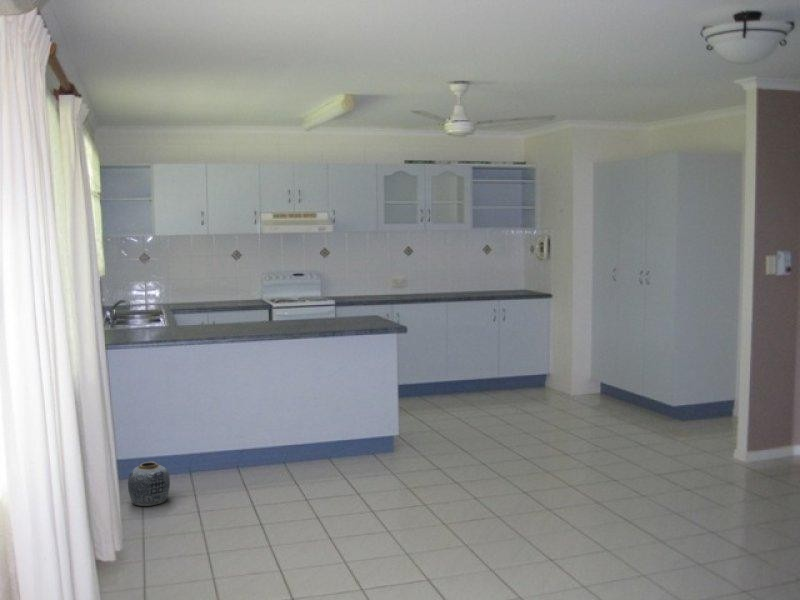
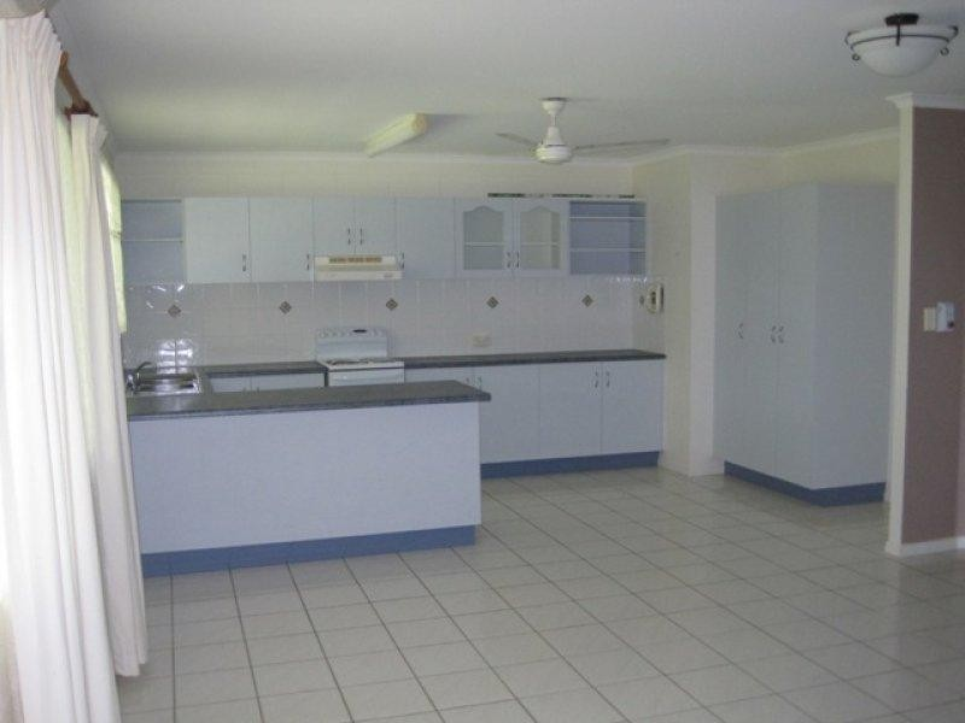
- vase [127,460,171,507]
